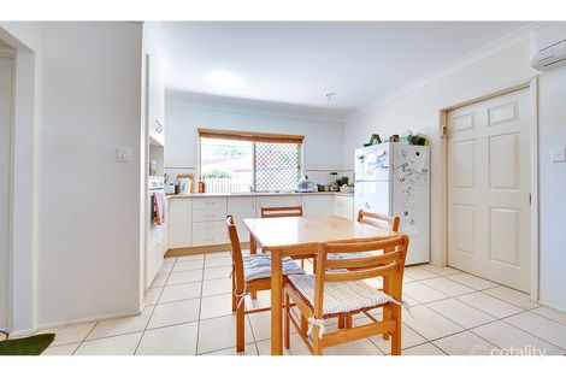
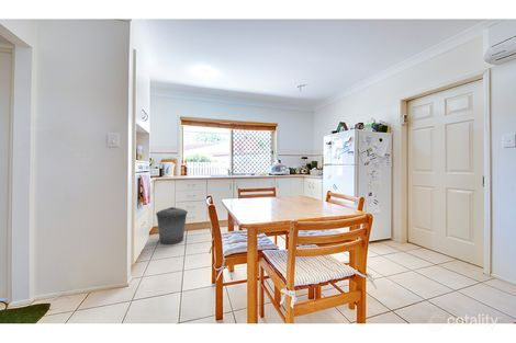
+ trash can [155,206,189,245]
